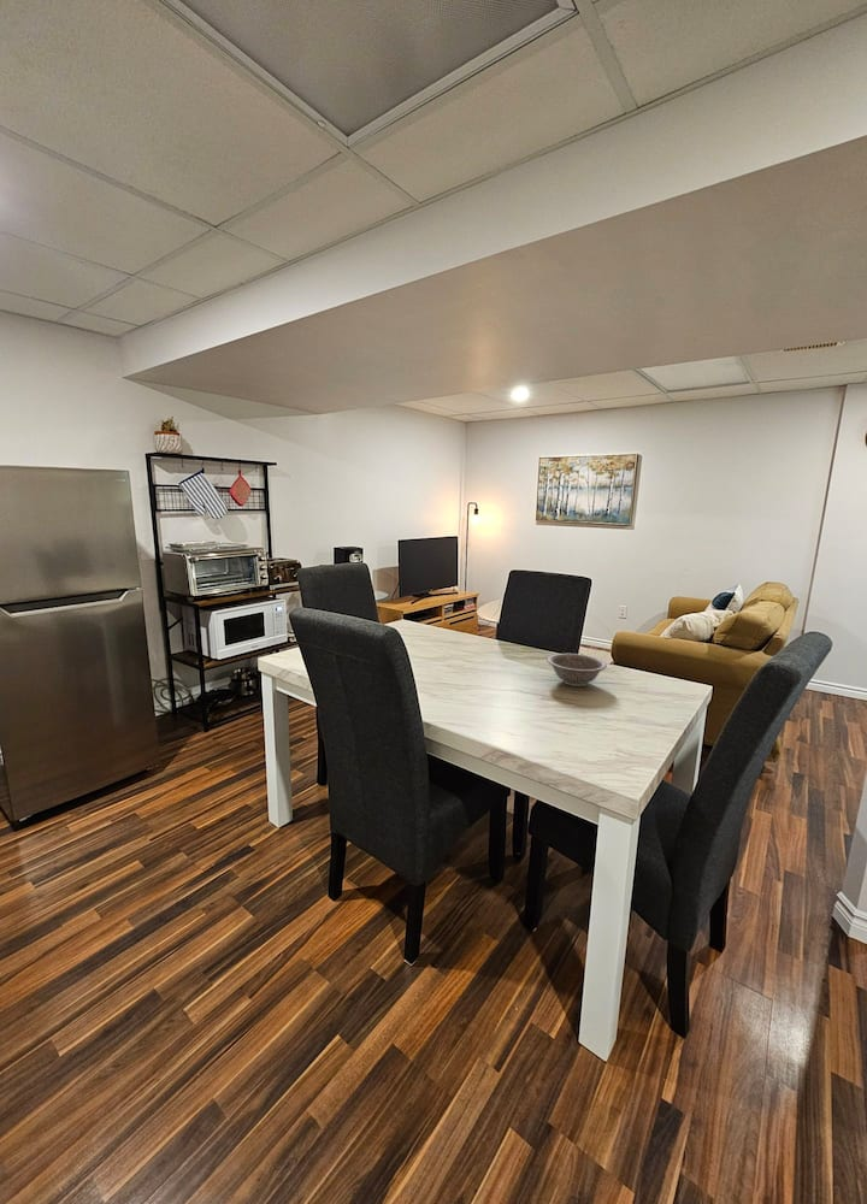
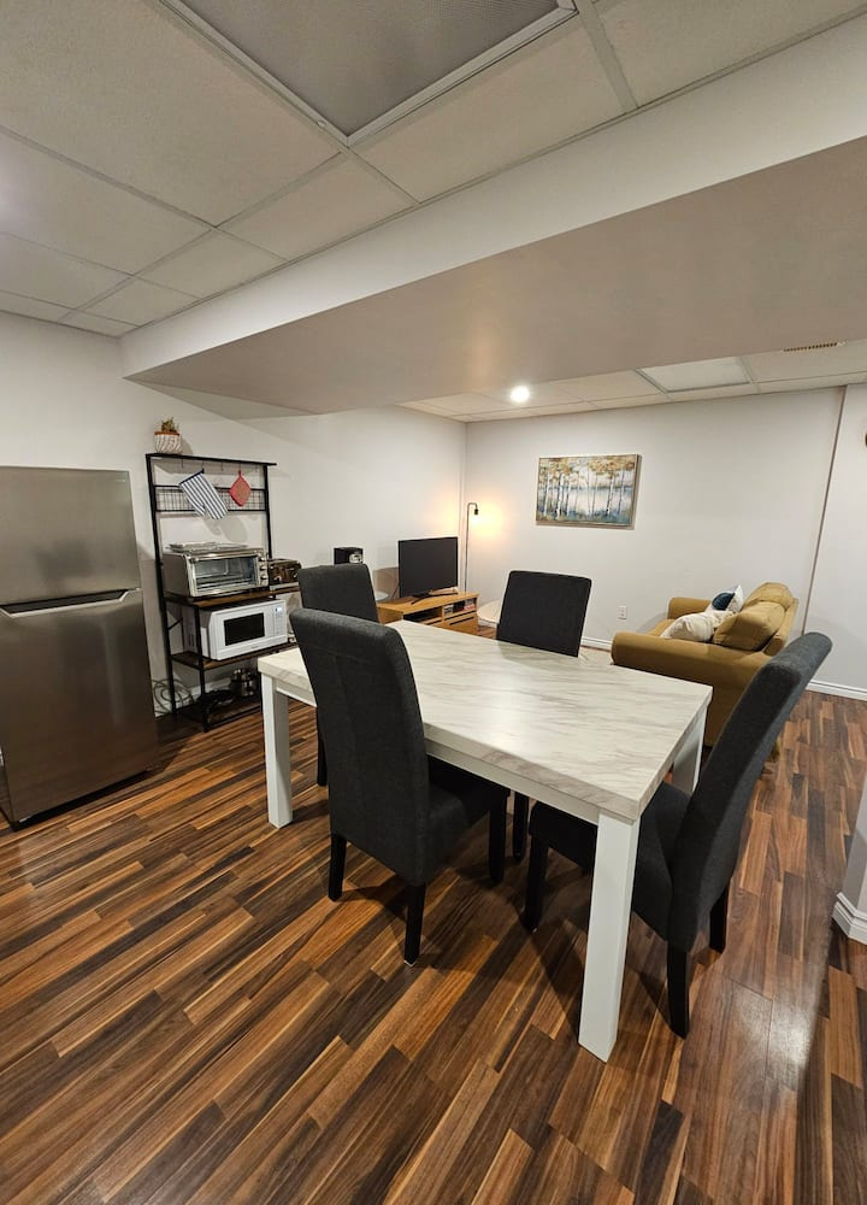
- decorative bowl [547,653,608,687]
